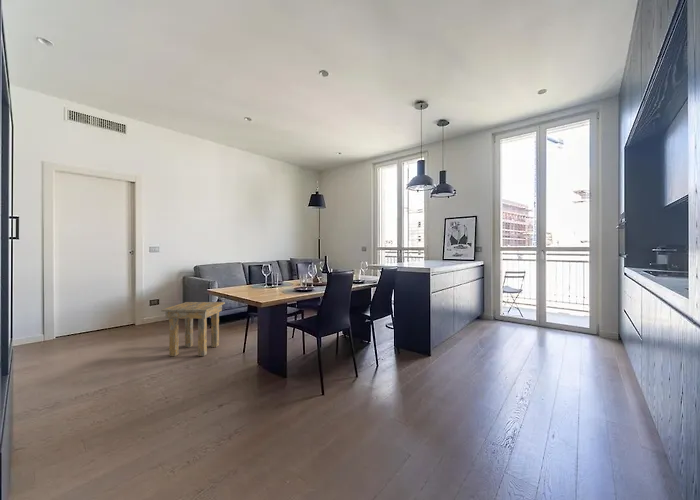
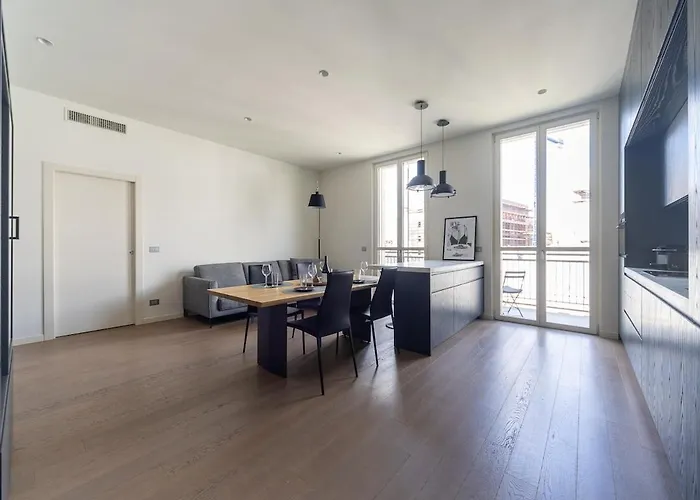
- side table [160,301,226,357]
